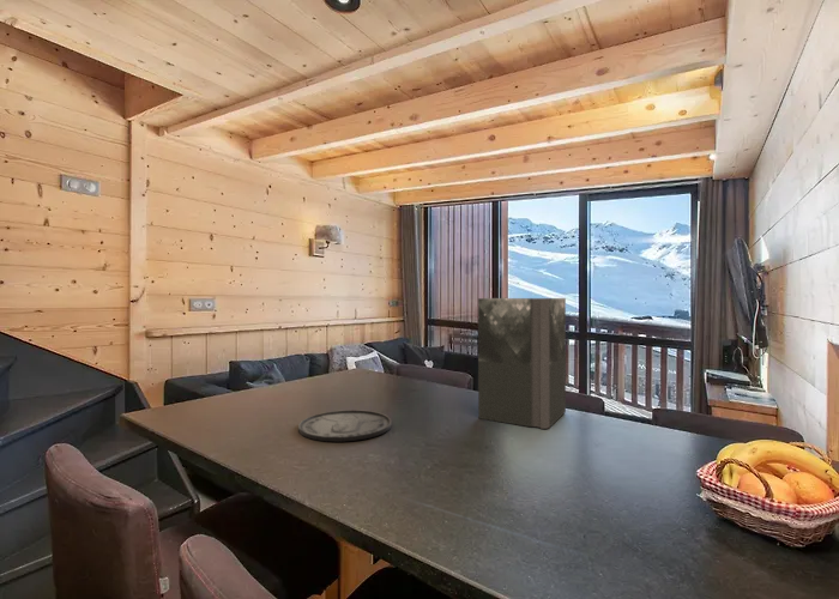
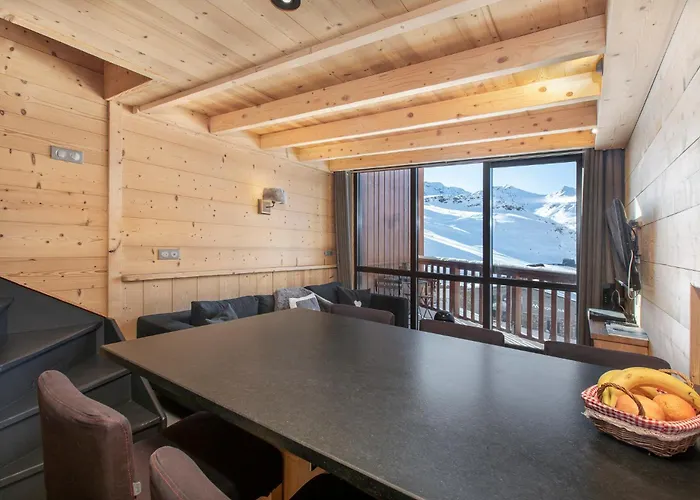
- plate [297,409,392,443]
- speaker [477,297,567,430]
